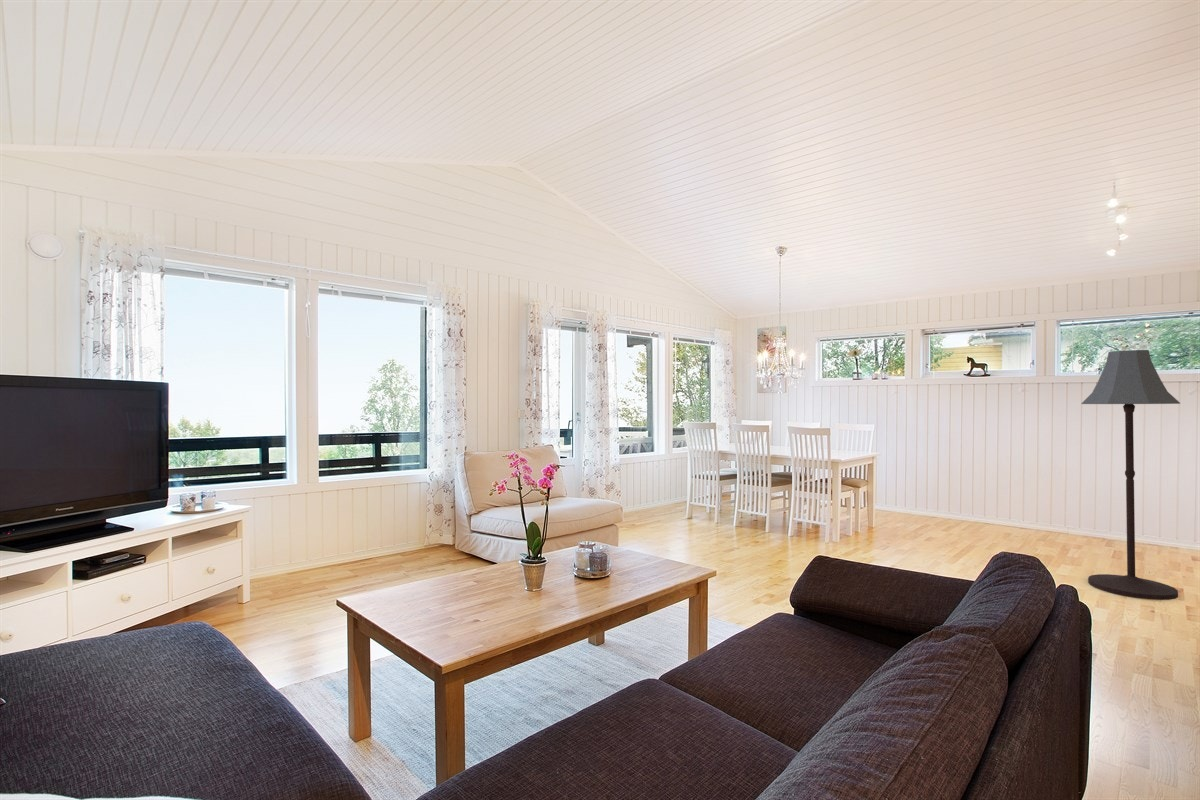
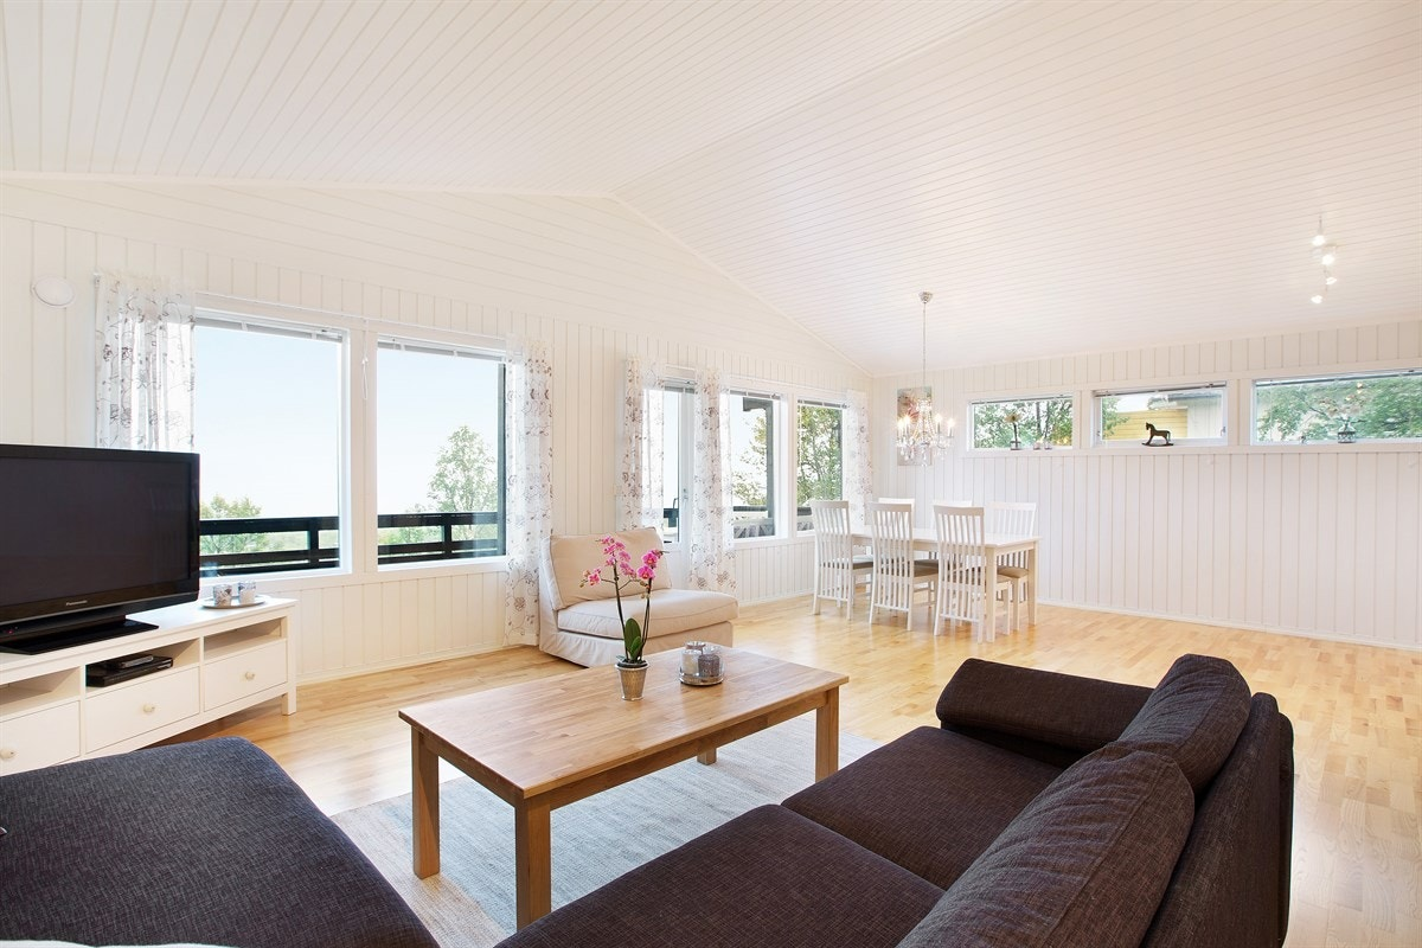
- floor lamp [1081,349,1181,601]
